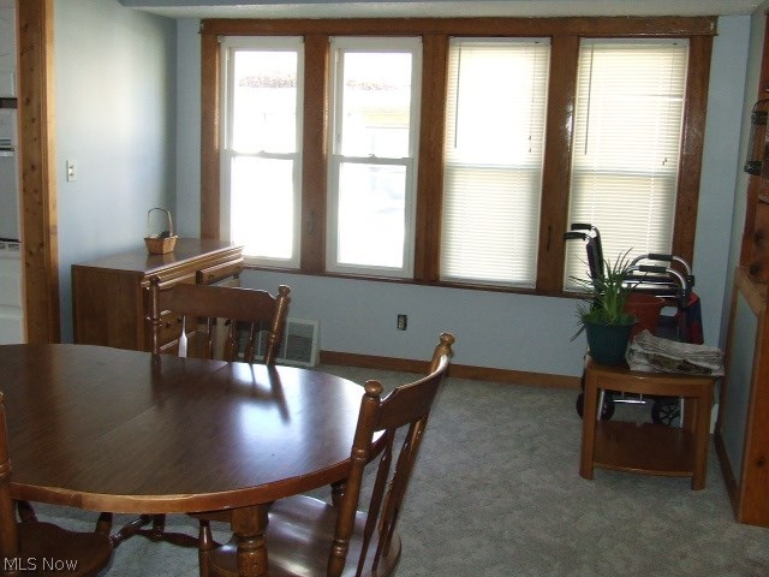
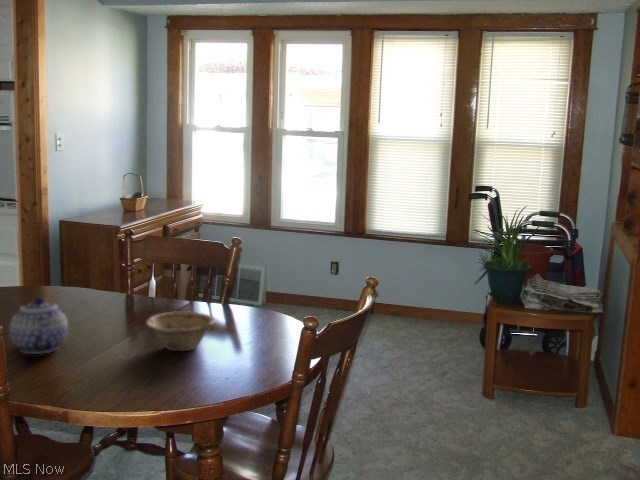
+ teapot [8,296,69,355]
+ dish [145,310,217,352]
